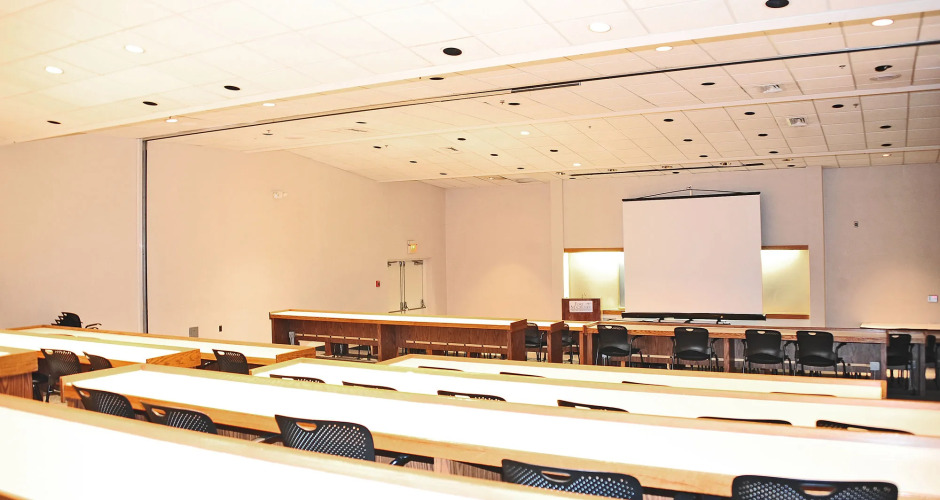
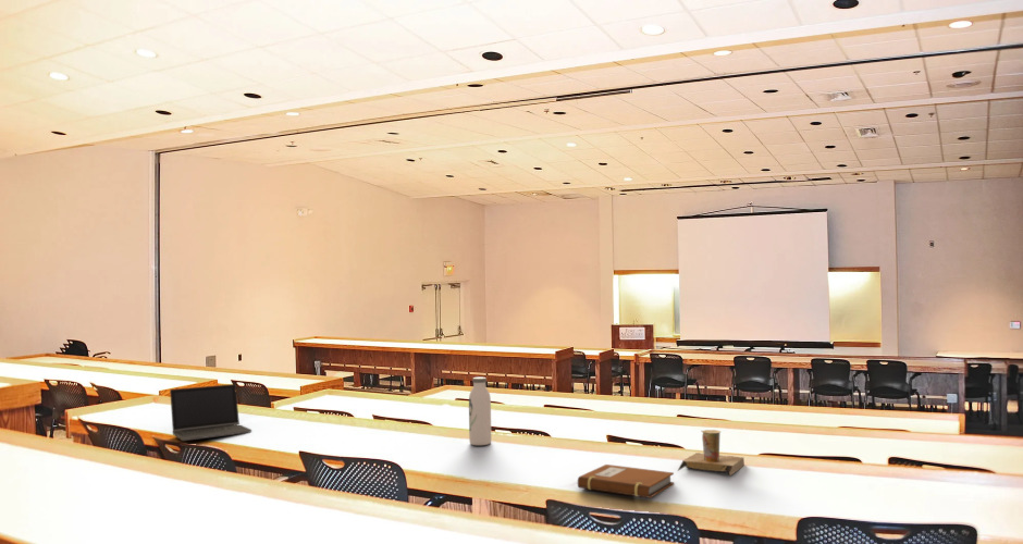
+ laptop computer [169,383,252,442]
+ notebook [577,463,675,499]
+ water bottle [468,376,492,446]
+ cup [677,429,745,477]
